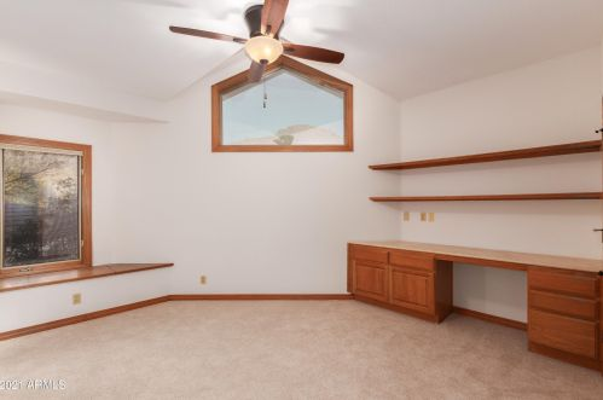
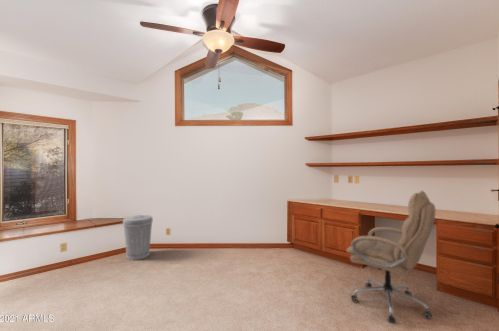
+ trash can [122,214,154,261]
+ office chair [345,190,436,325]
